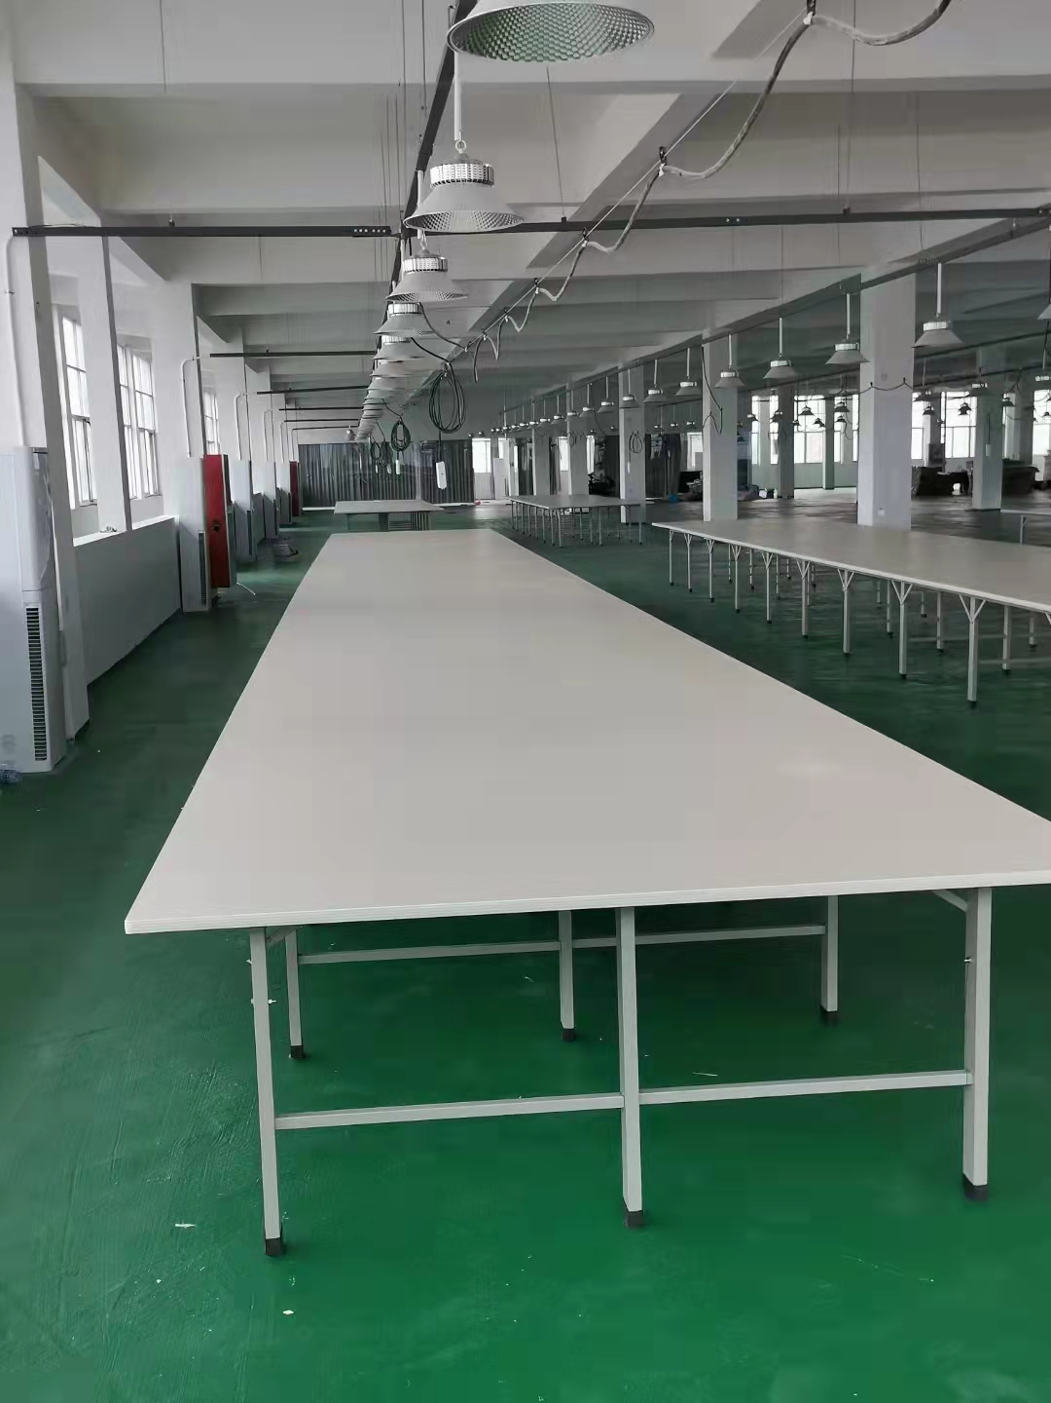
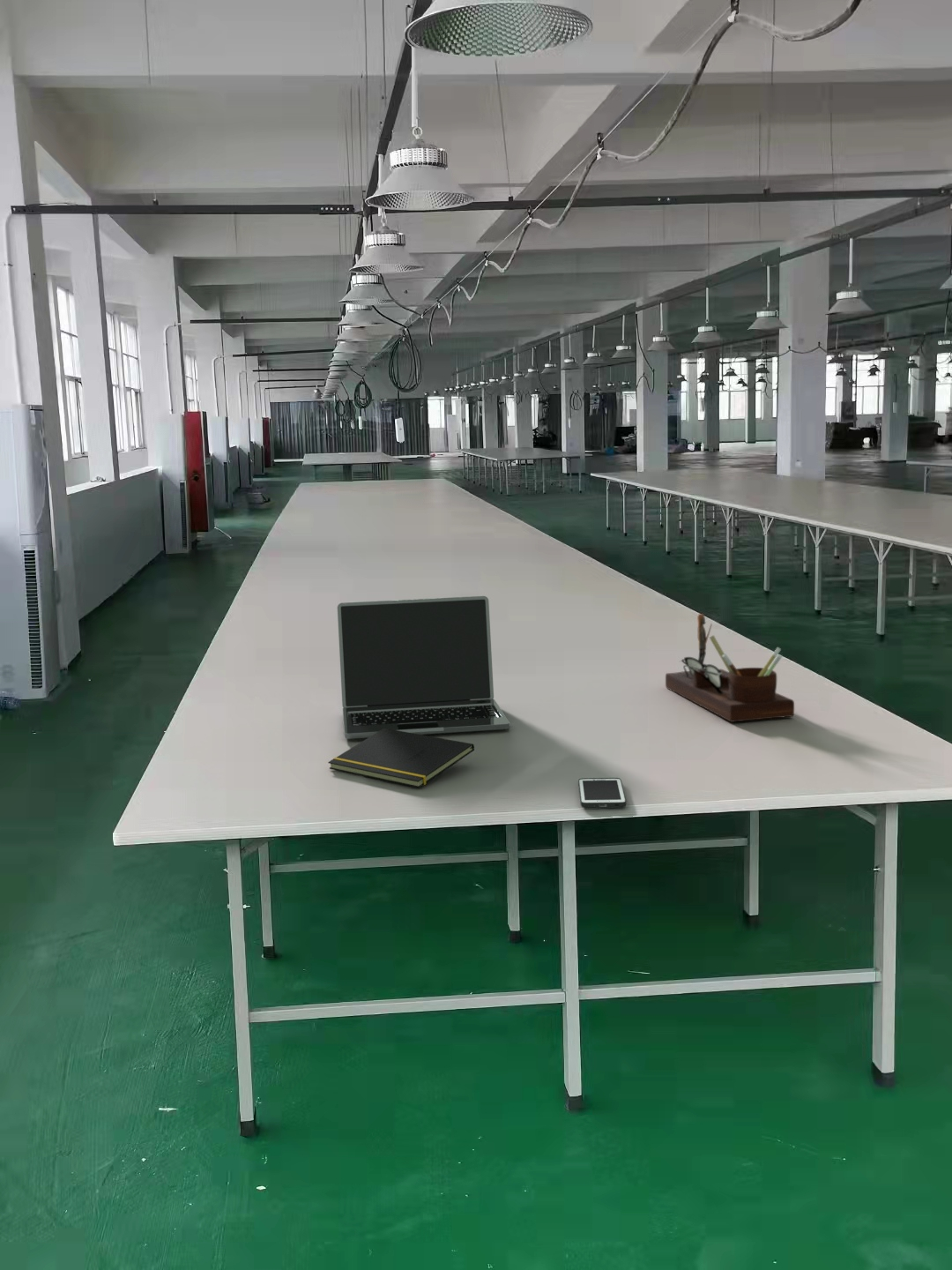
+ notepad [327,728,475,788]
+ laptop [337,595,510,740]
+ cell phone [577,777,627,809]
+ desk organizer [665,613,795,723]
